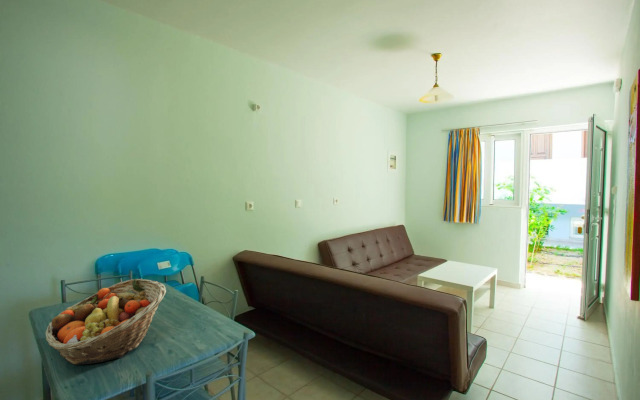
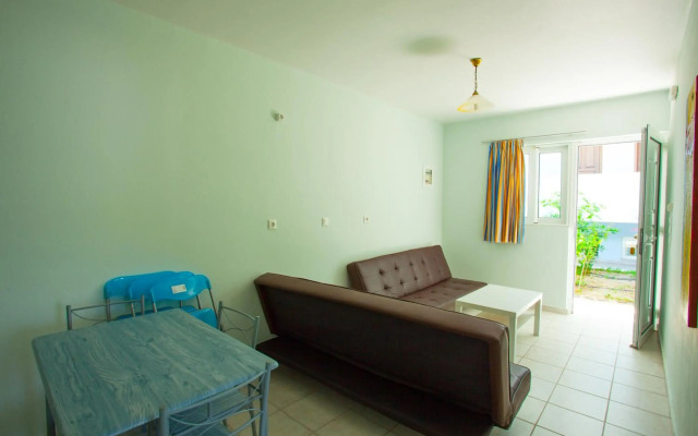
- fruit basket [44,278,167,366]
